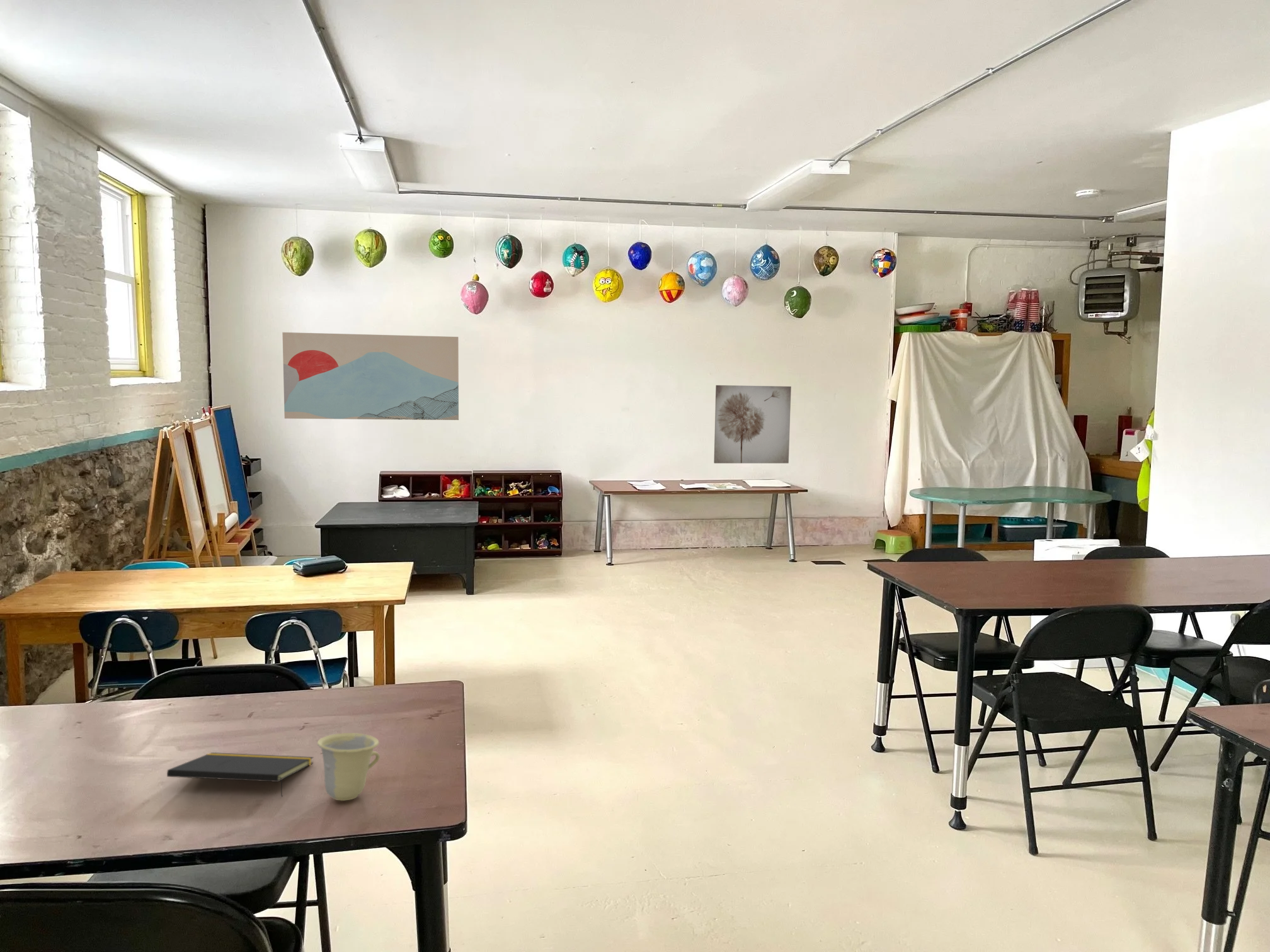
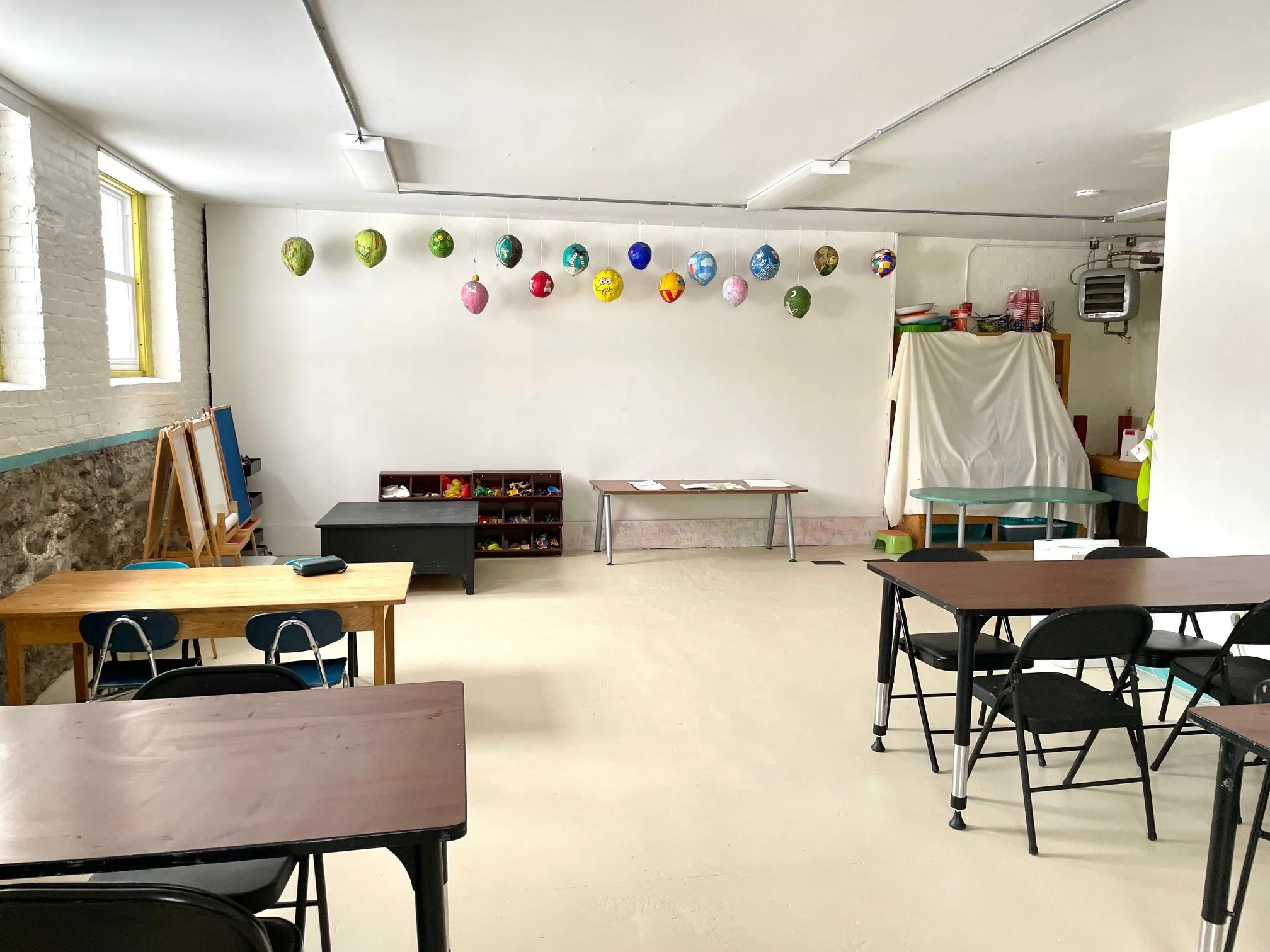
- cup [316,732,380,802]
- notepad [166,752,314,798]
- wall art [713,385,792,464]
- wall art [282,332,459,421]
